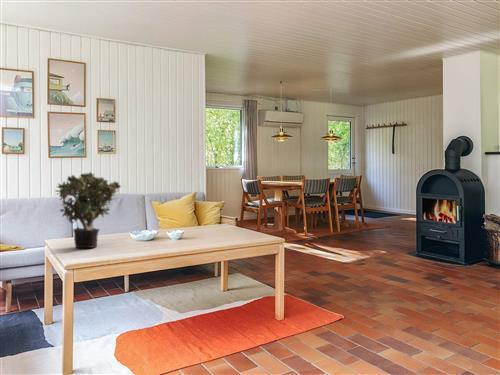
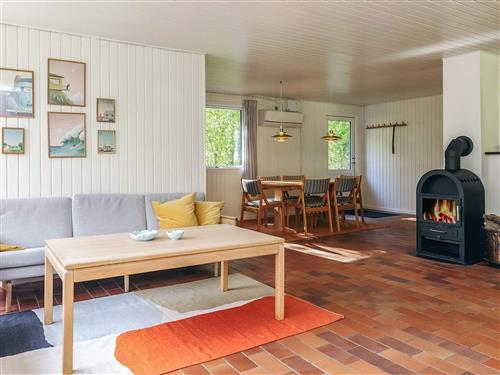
- potted plant [54,171,122,249]
